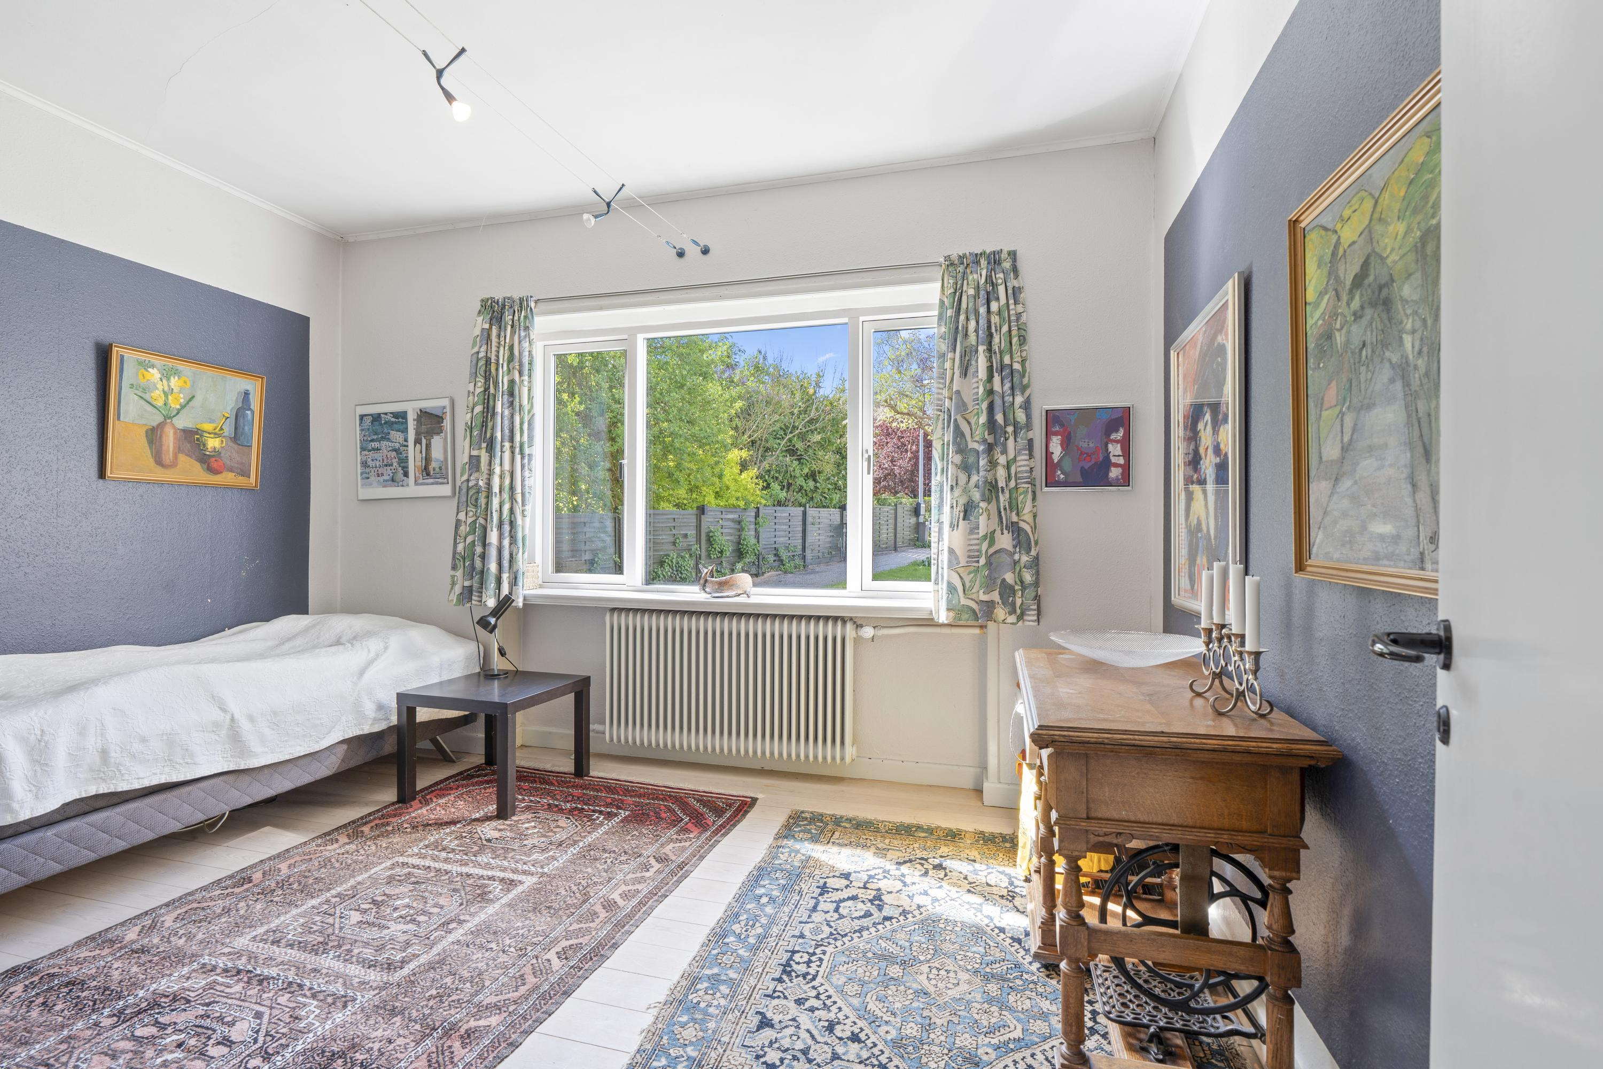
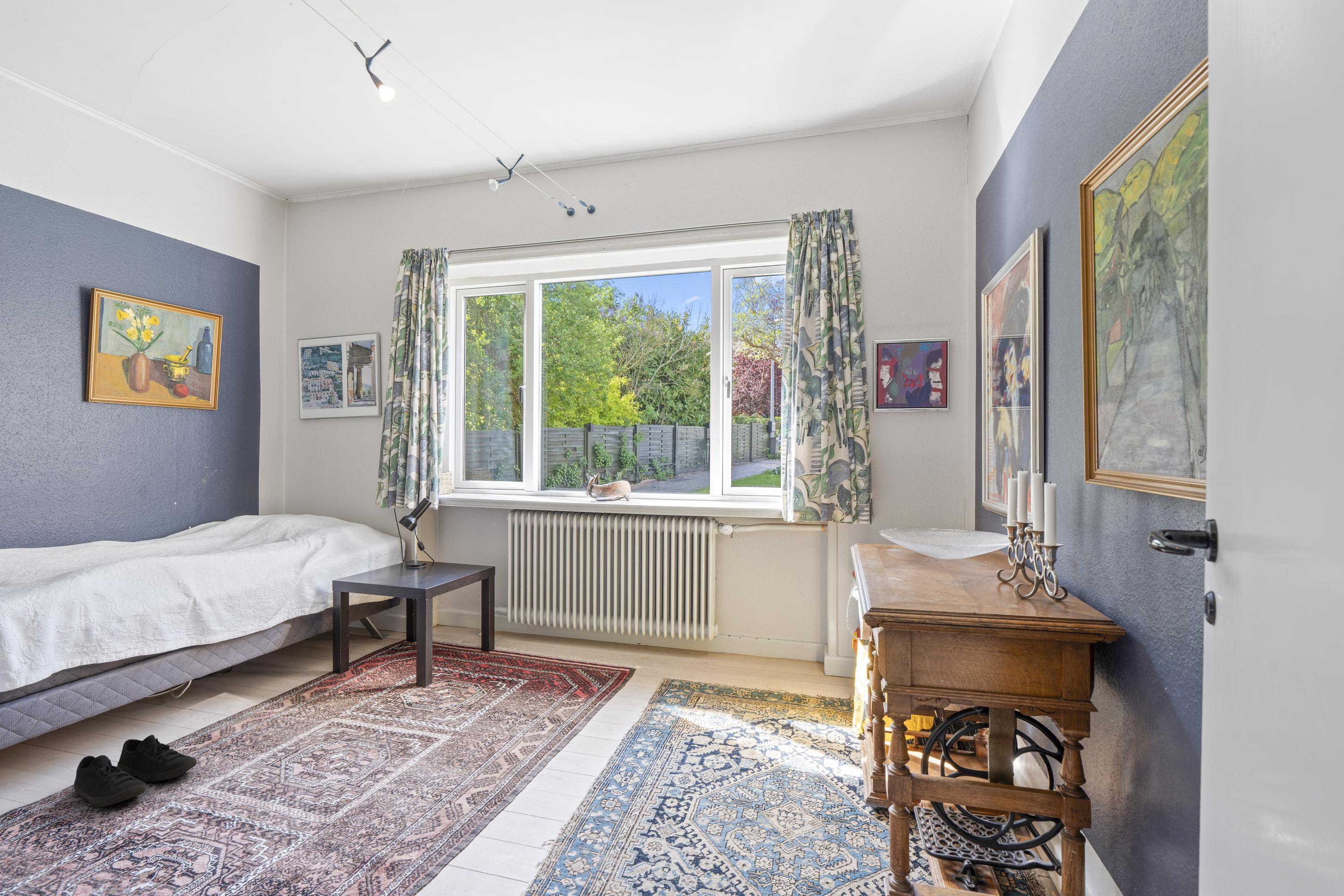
+ shoe [73,734,198,807]
